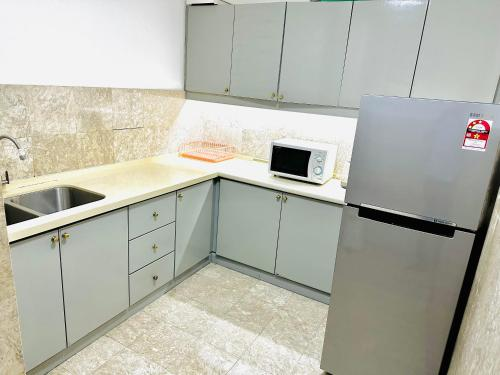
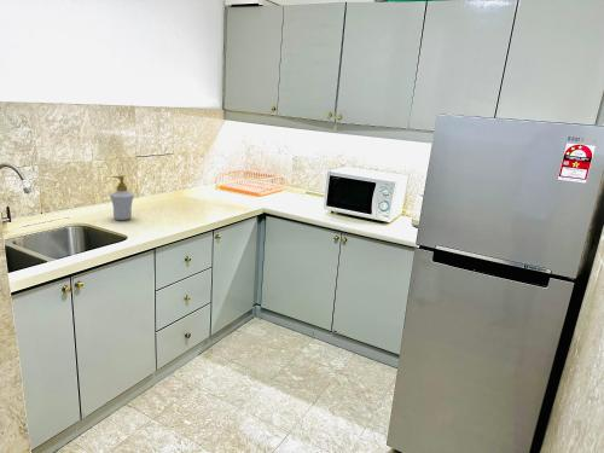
+ soap bottle [109,174,135,221]
